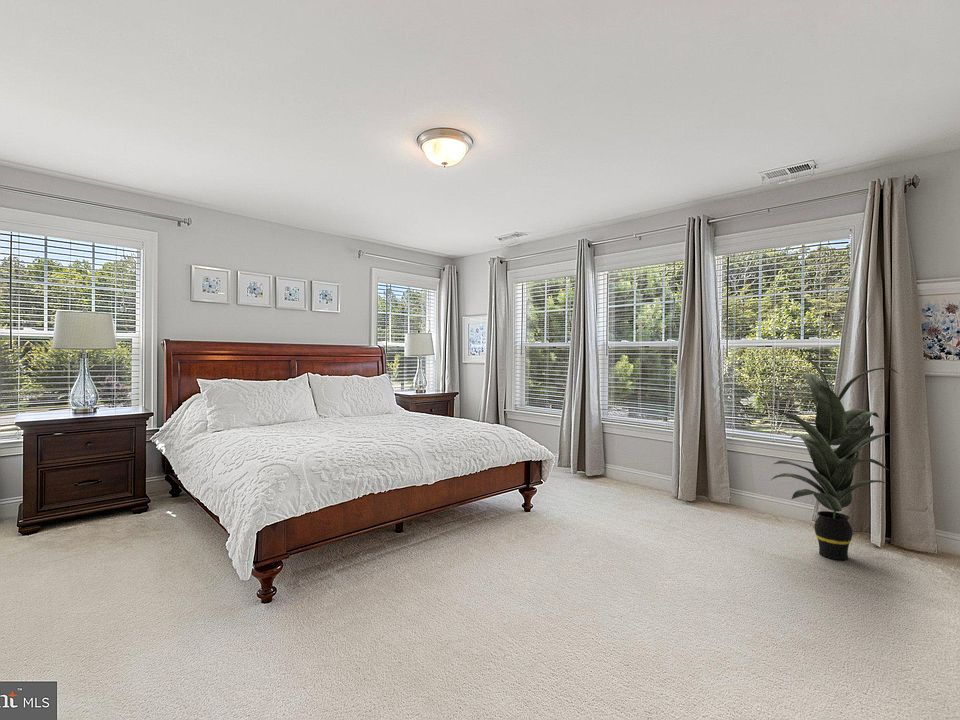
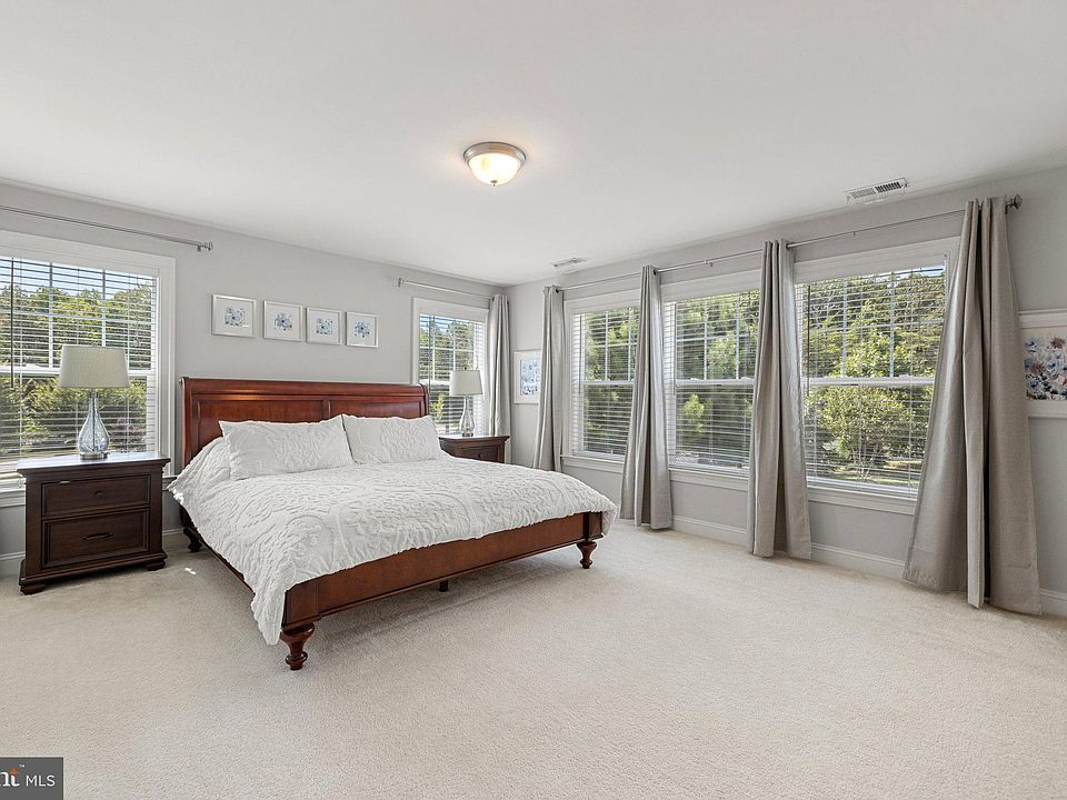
- indoor plant [751,356,900,561]
